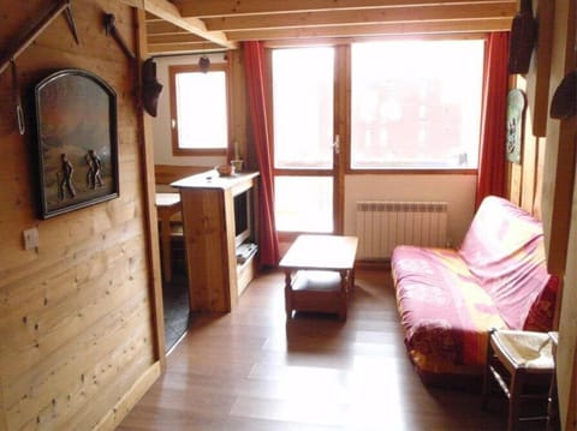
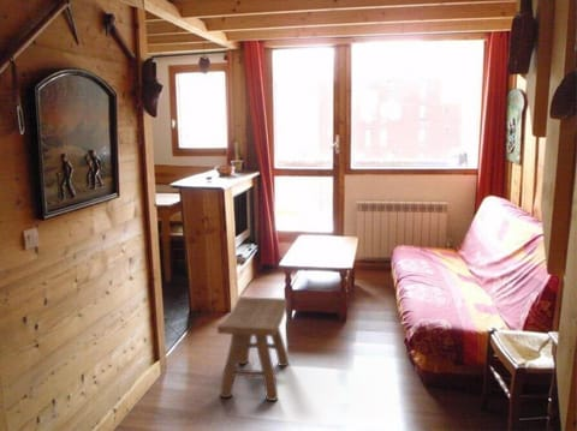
+ stool [216,295,290,402]
